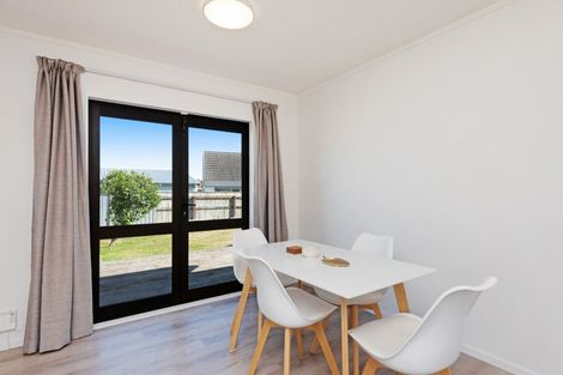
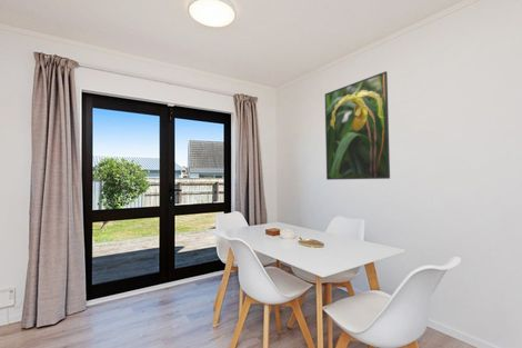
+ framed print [324,70,391,181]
